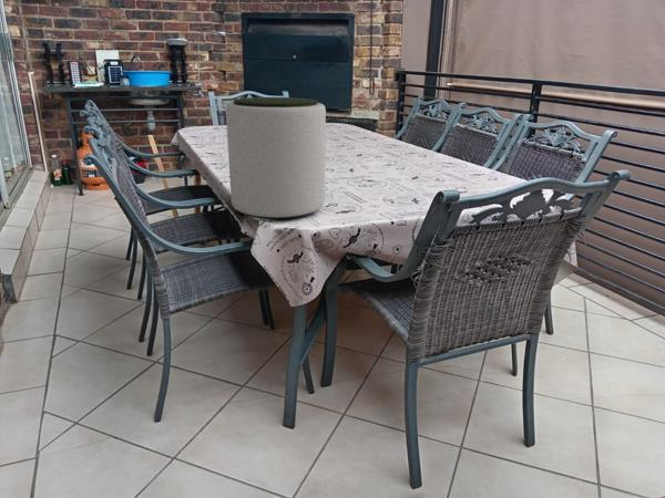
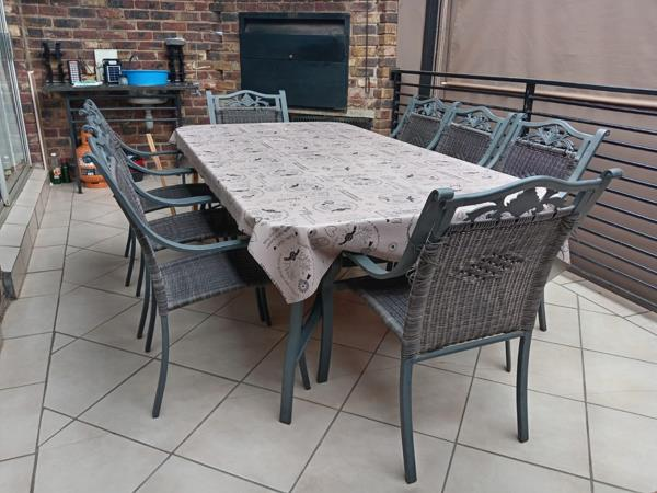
- plant pot [225,96,327,220]
